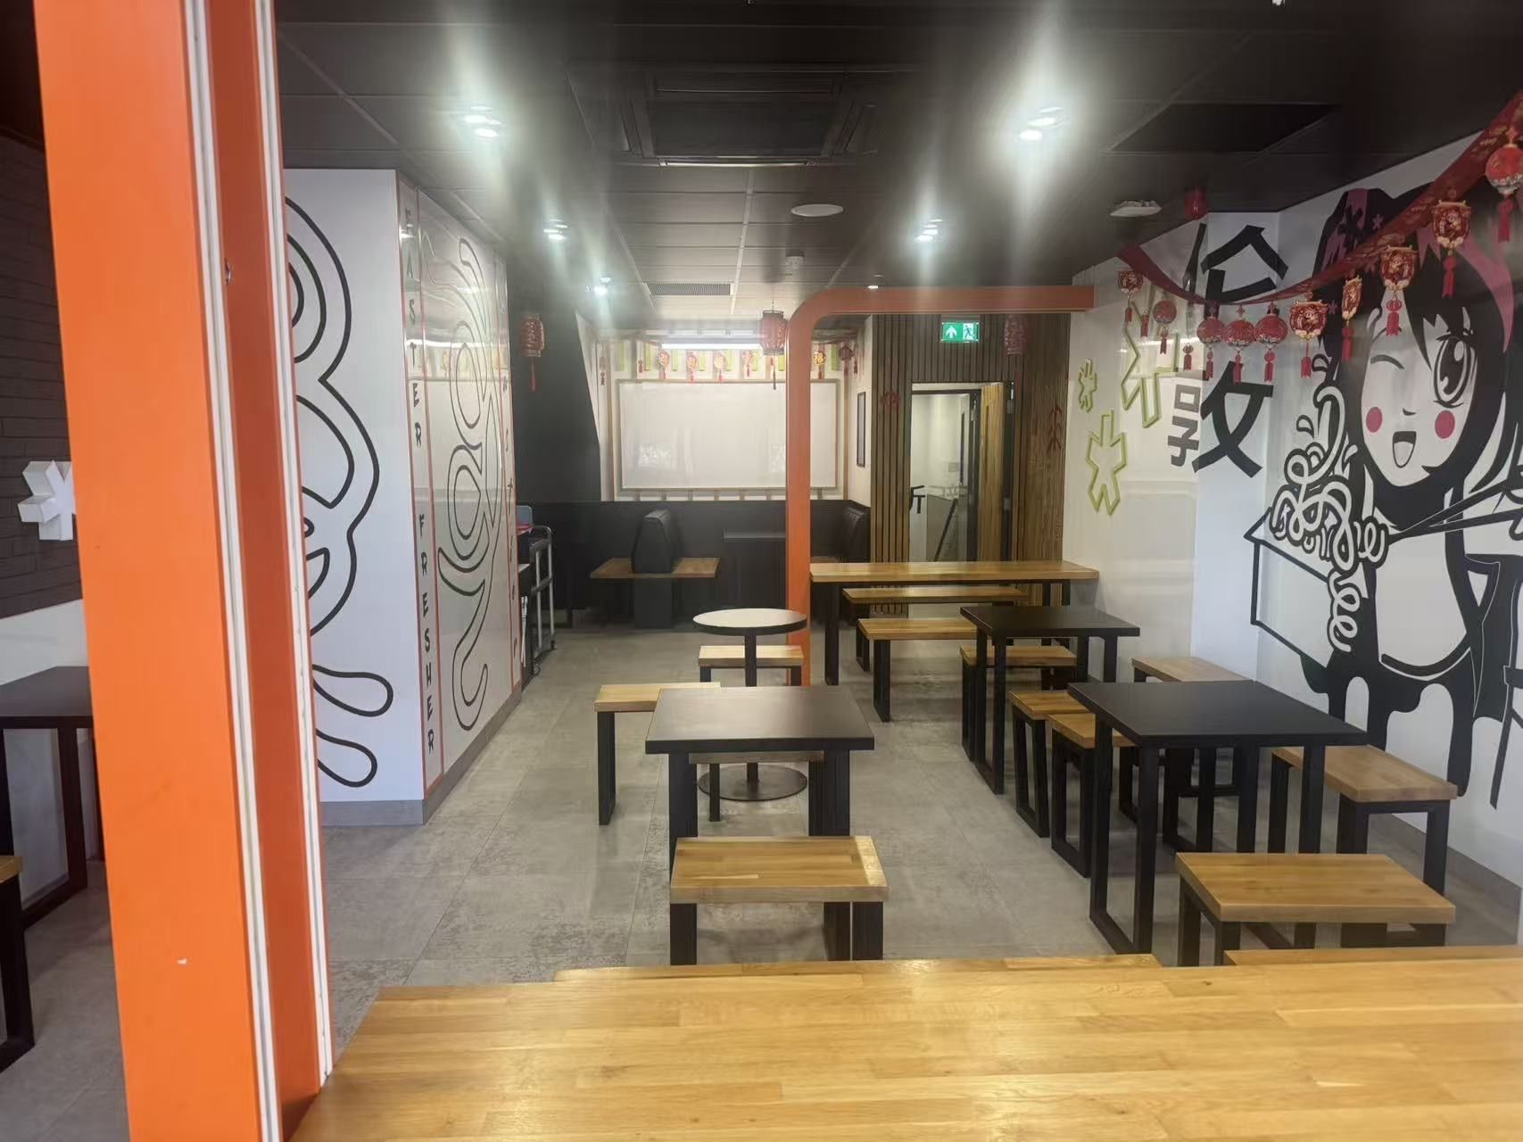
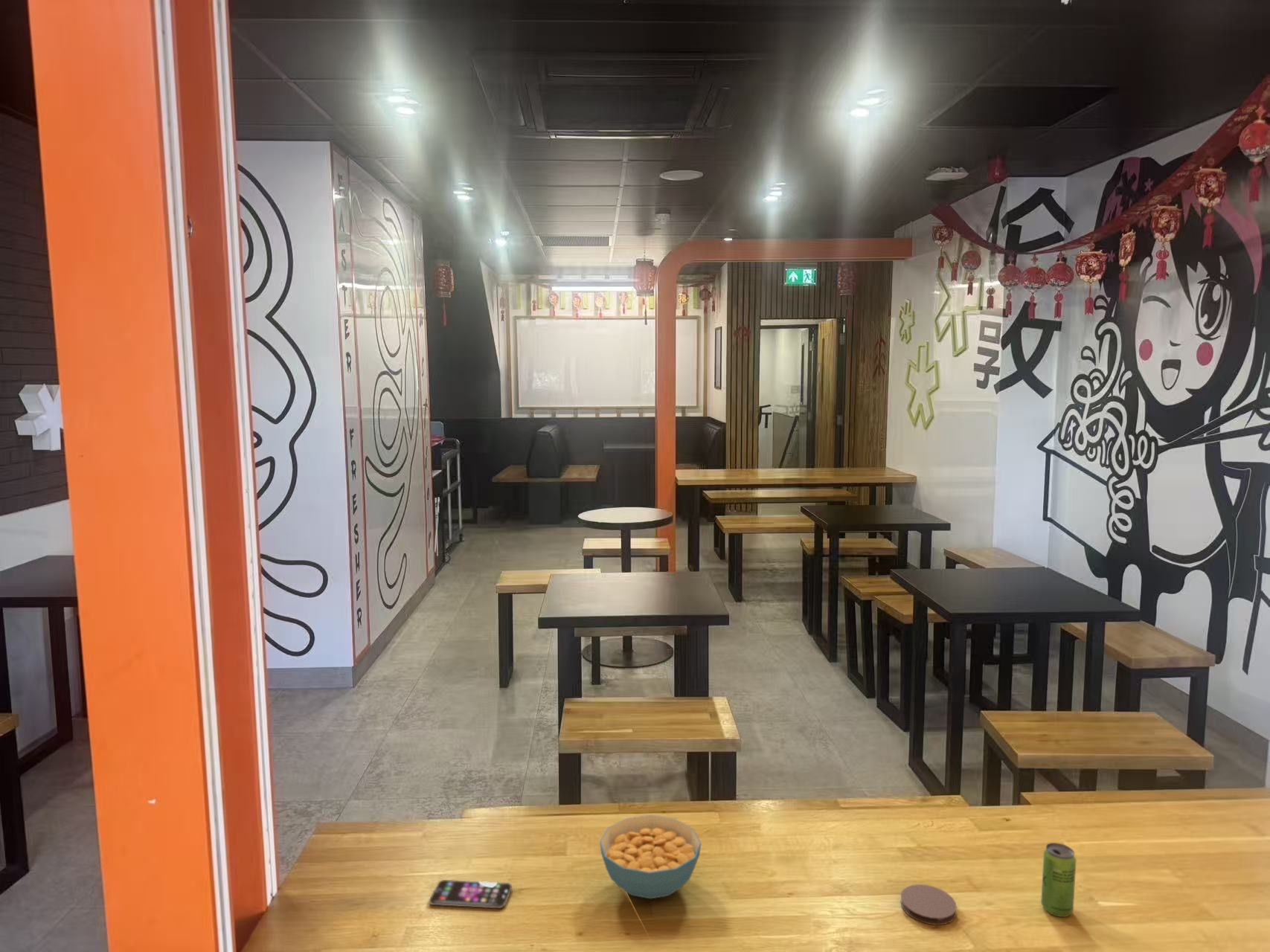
+ beverage can [1040,842,1077,918]
+ cereal bowl [599,814,702,899]
+ coaster [900,884,958,926]
+ smartphone [429,879,513,909]
